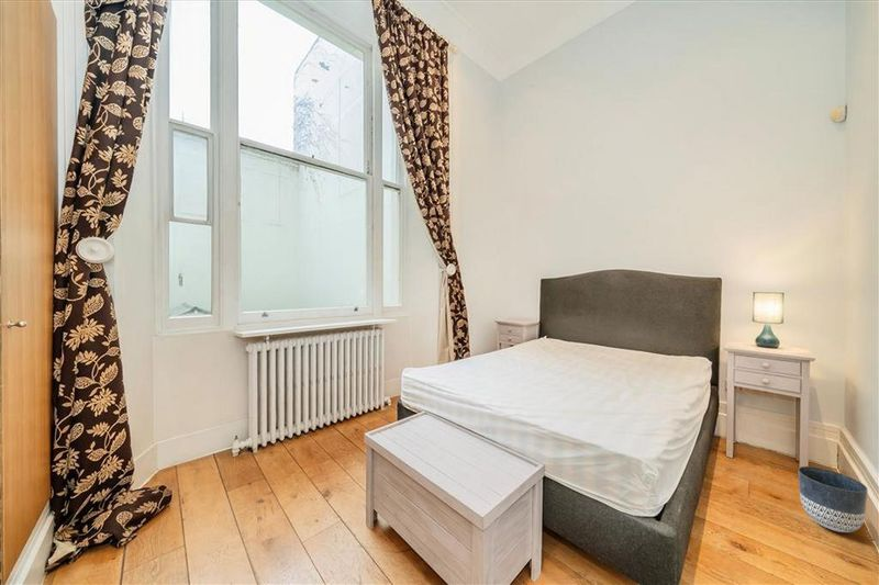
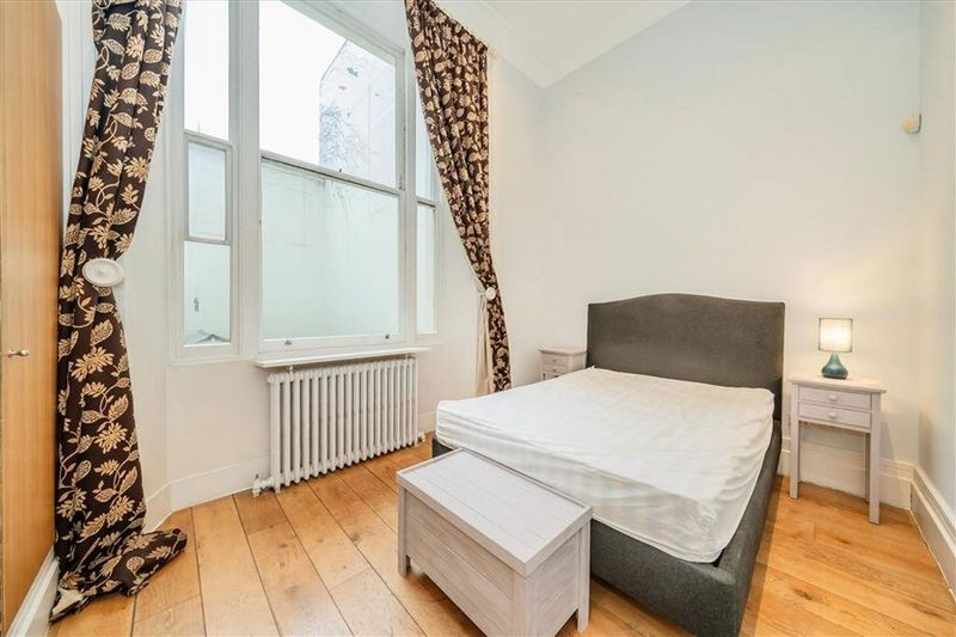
- planter [797,465,869,533]
